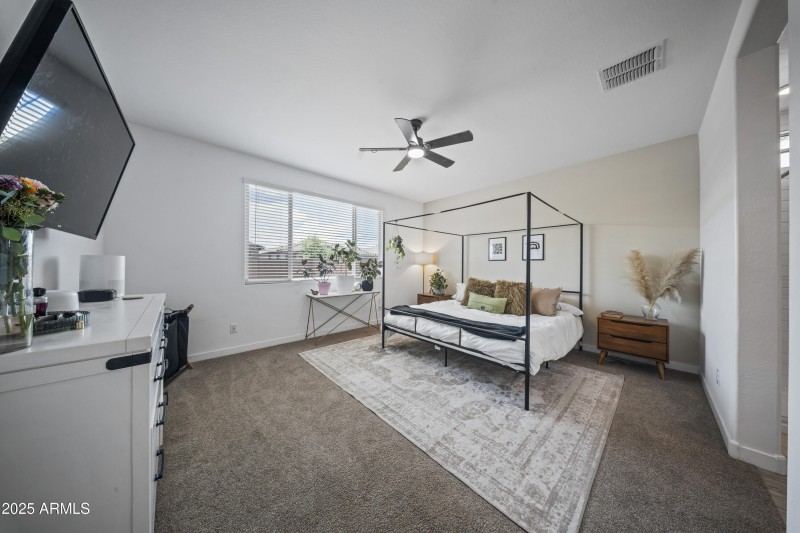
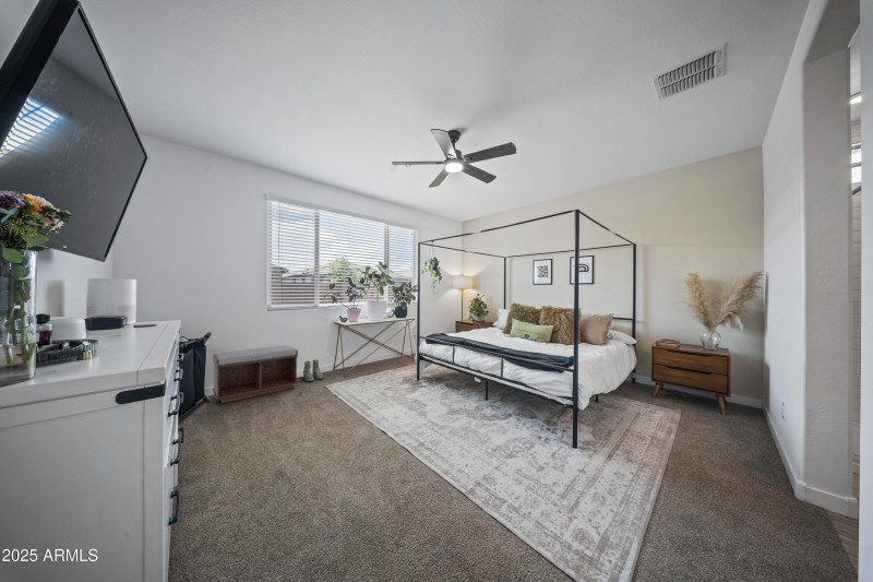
+ bench [212,344,299,404]
+ boots [302,359,324,382]
